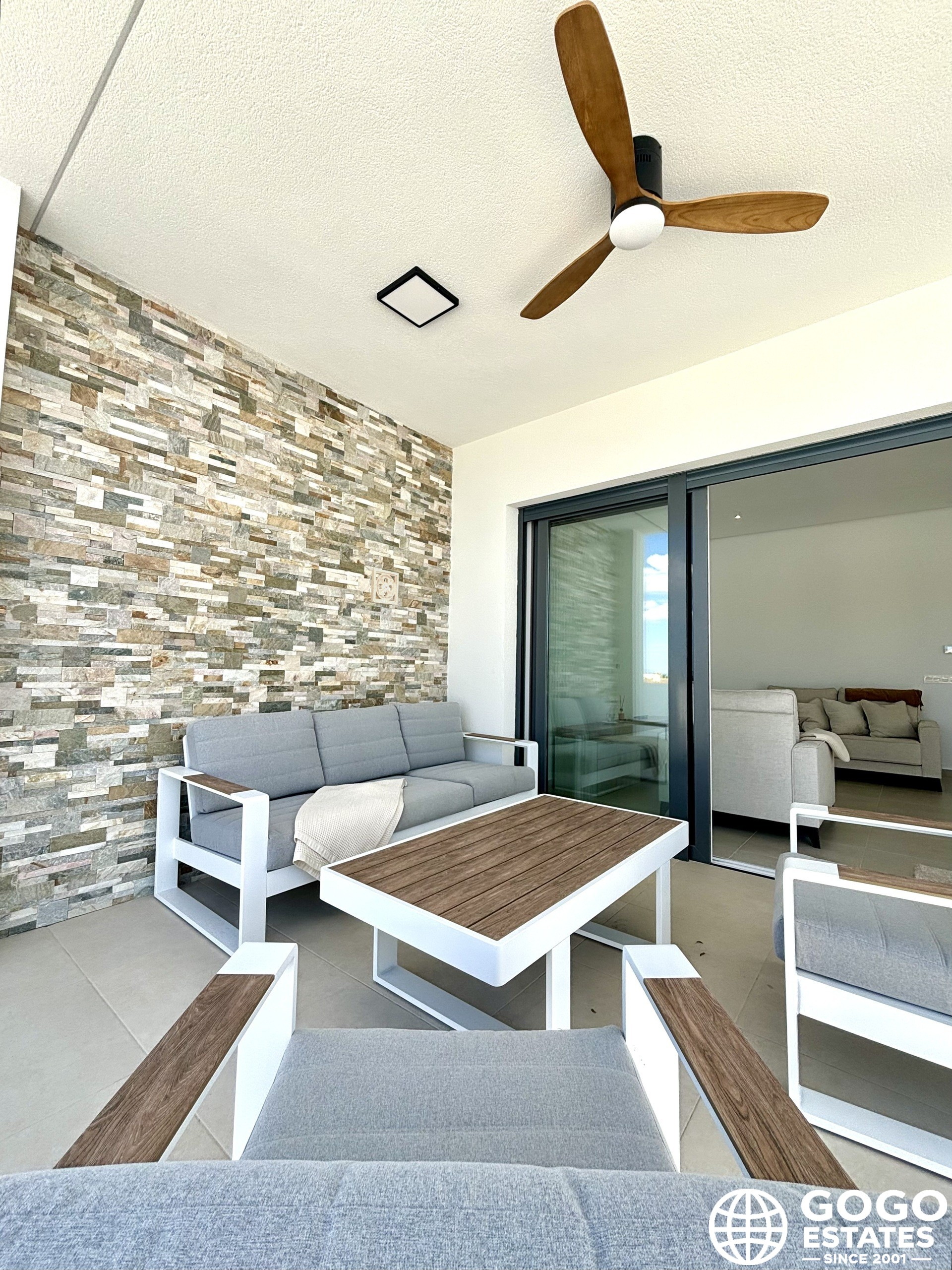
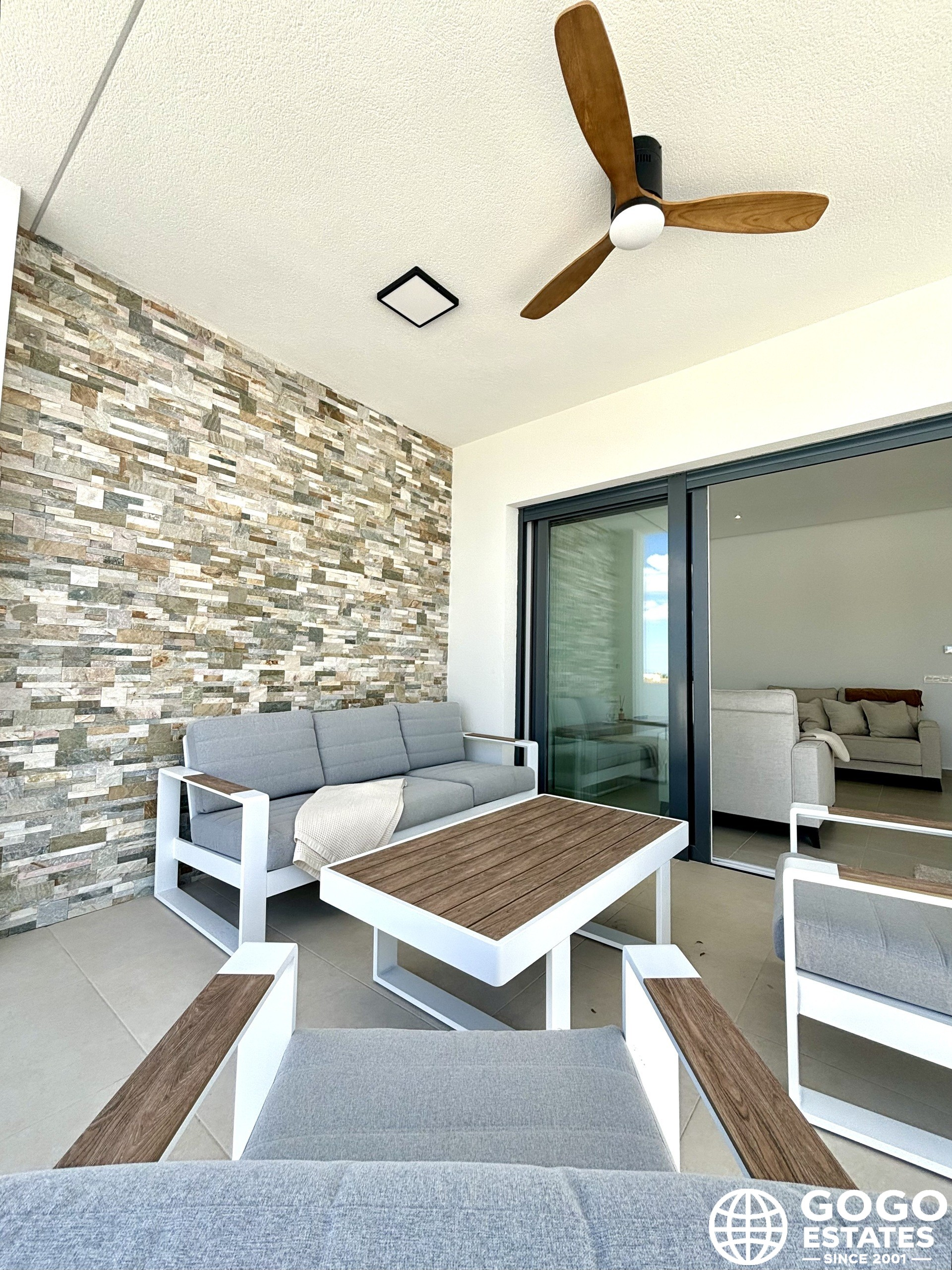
- wall ornament [370,568,400,606]
